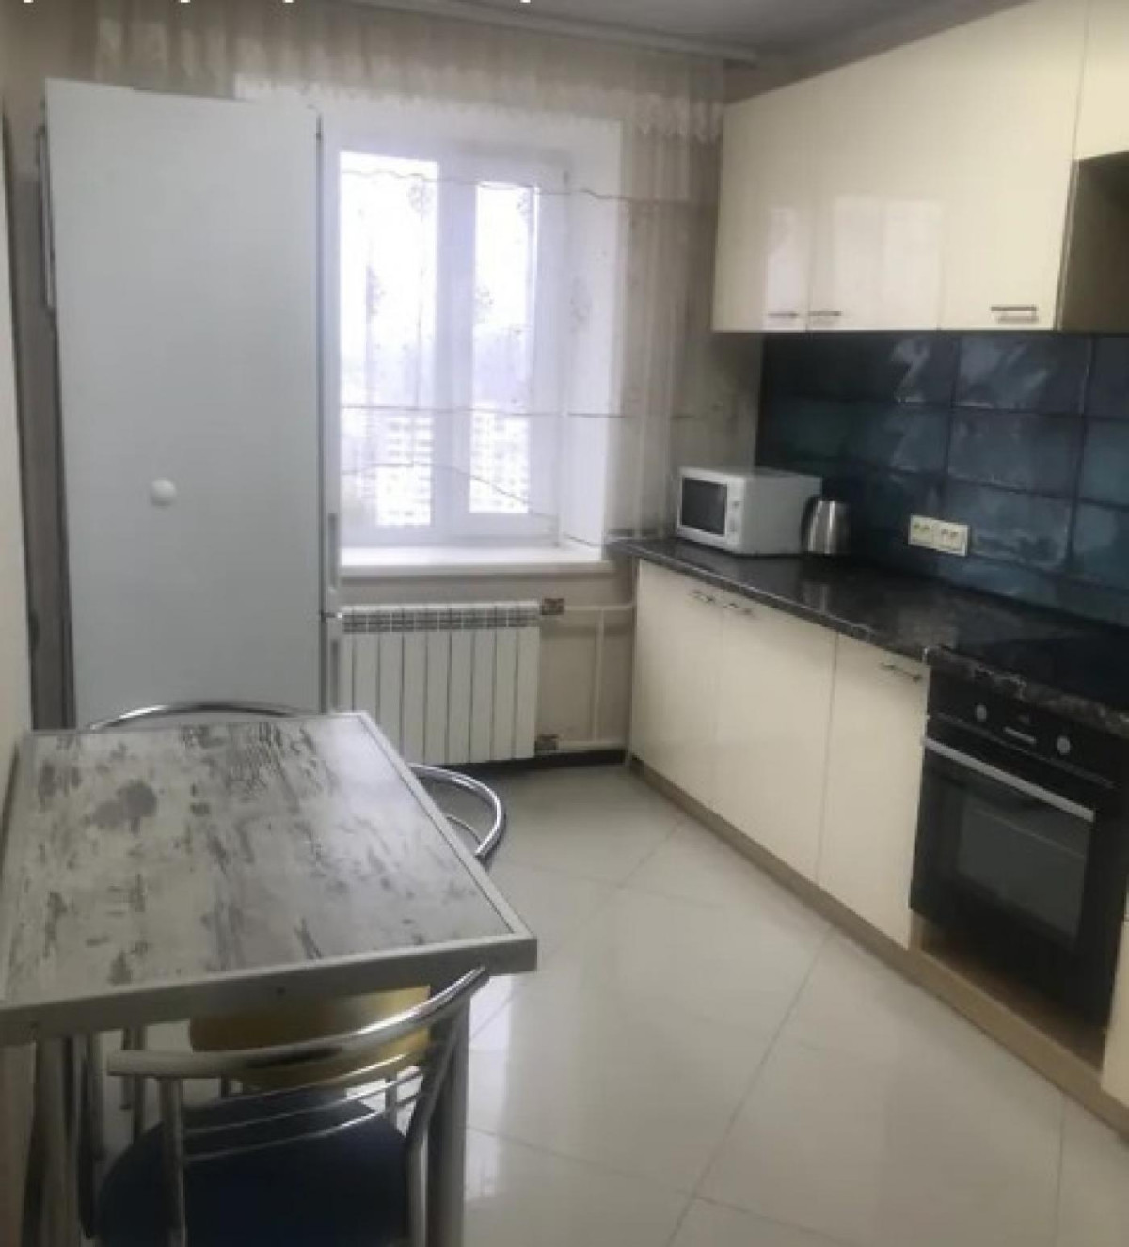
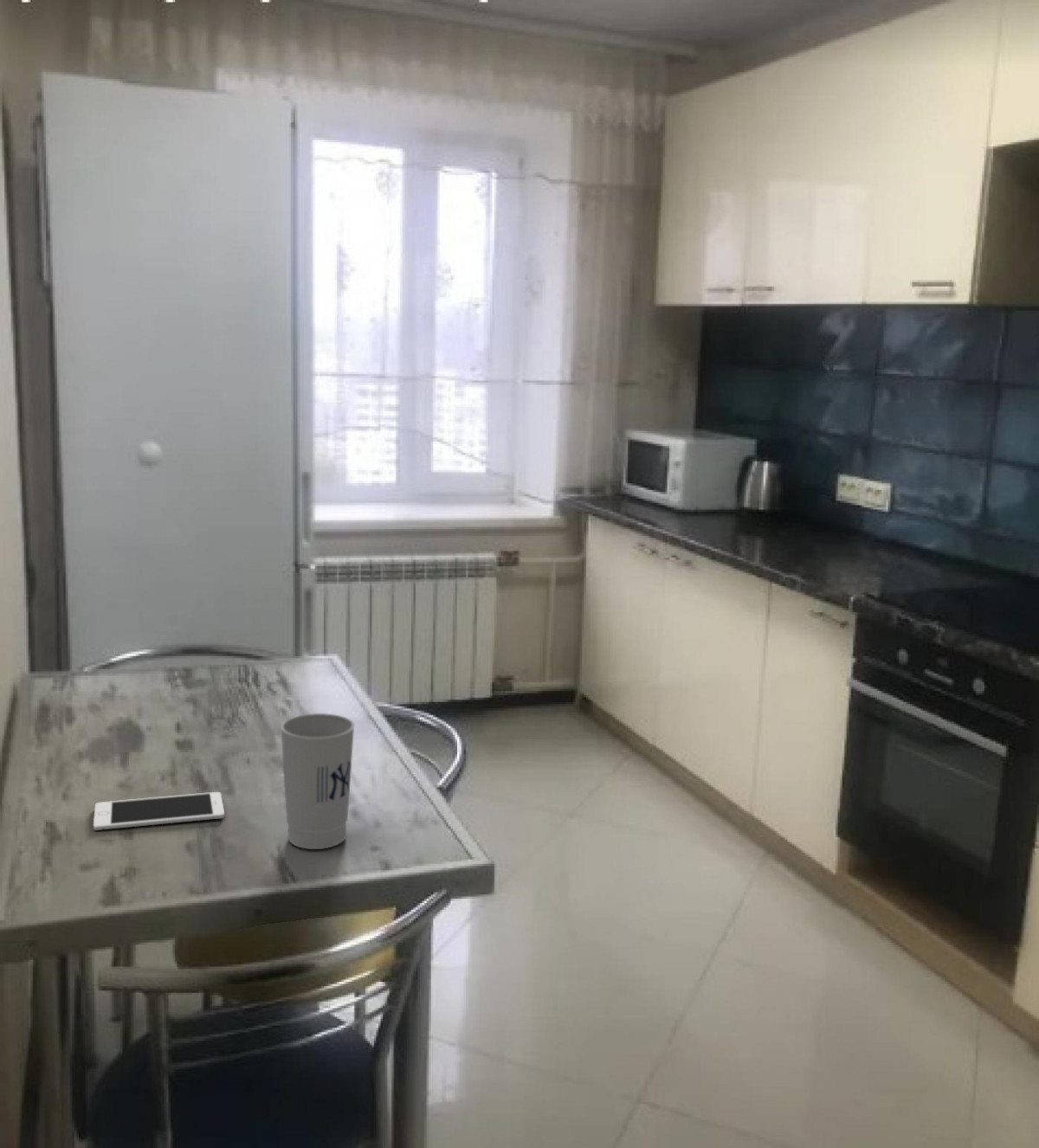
+ cell phone [93,791,225,831]
+ cup [280,713,356,850]
